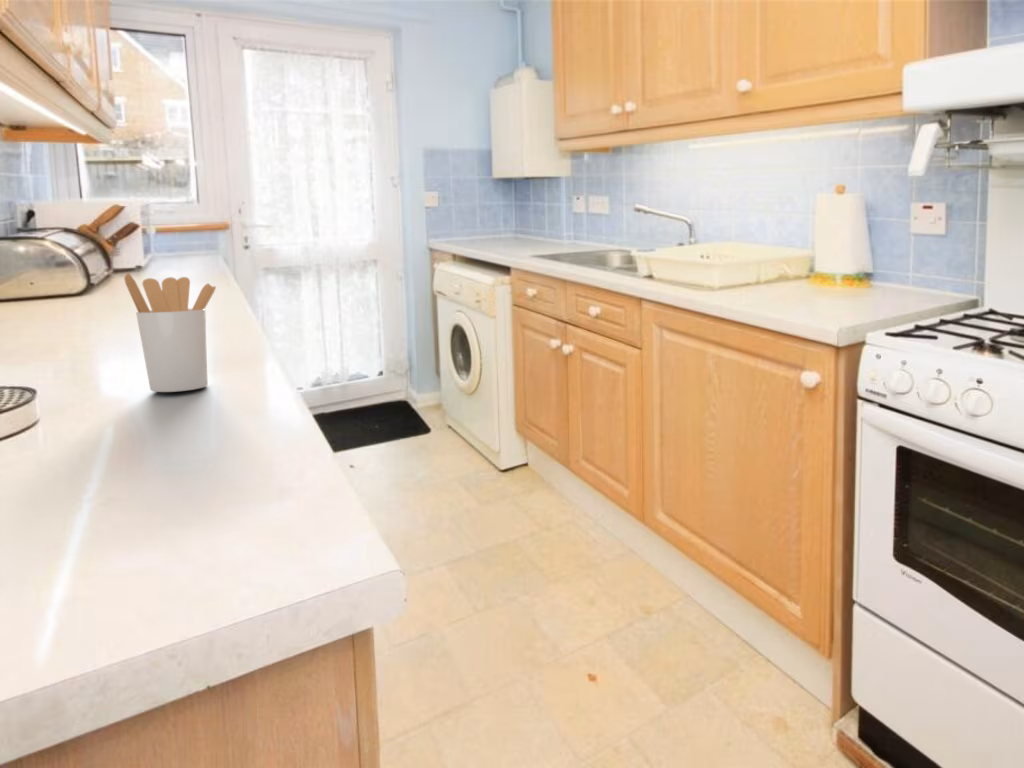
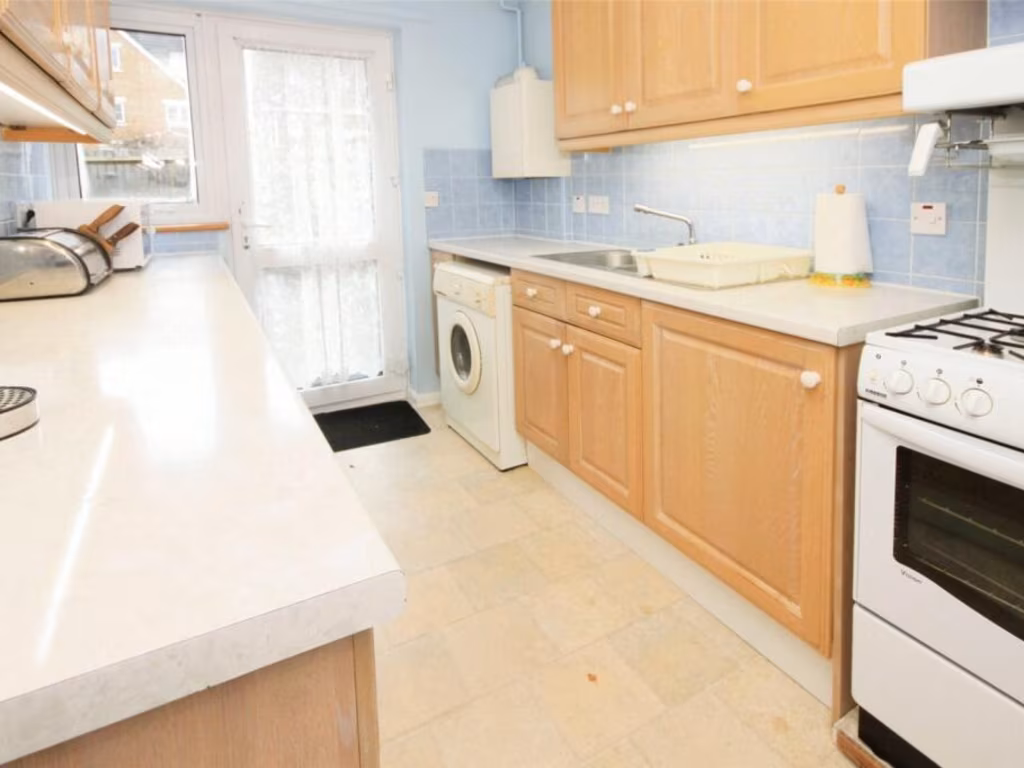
- utensil holder [123,272,217,393]
